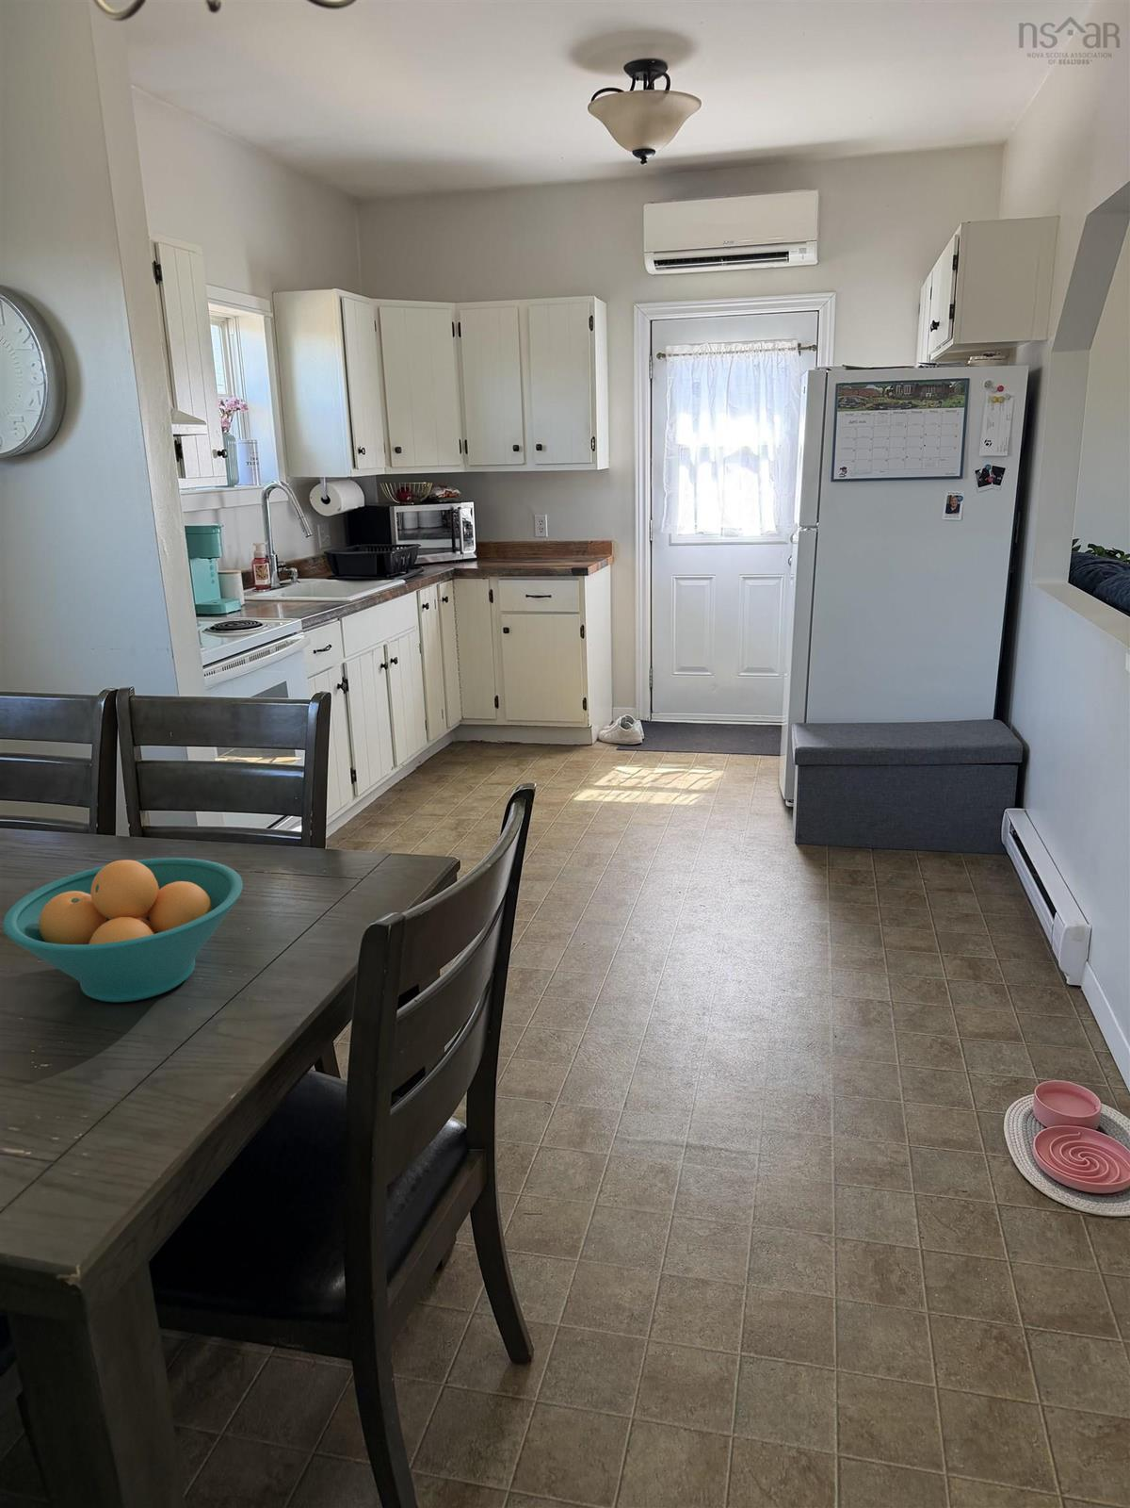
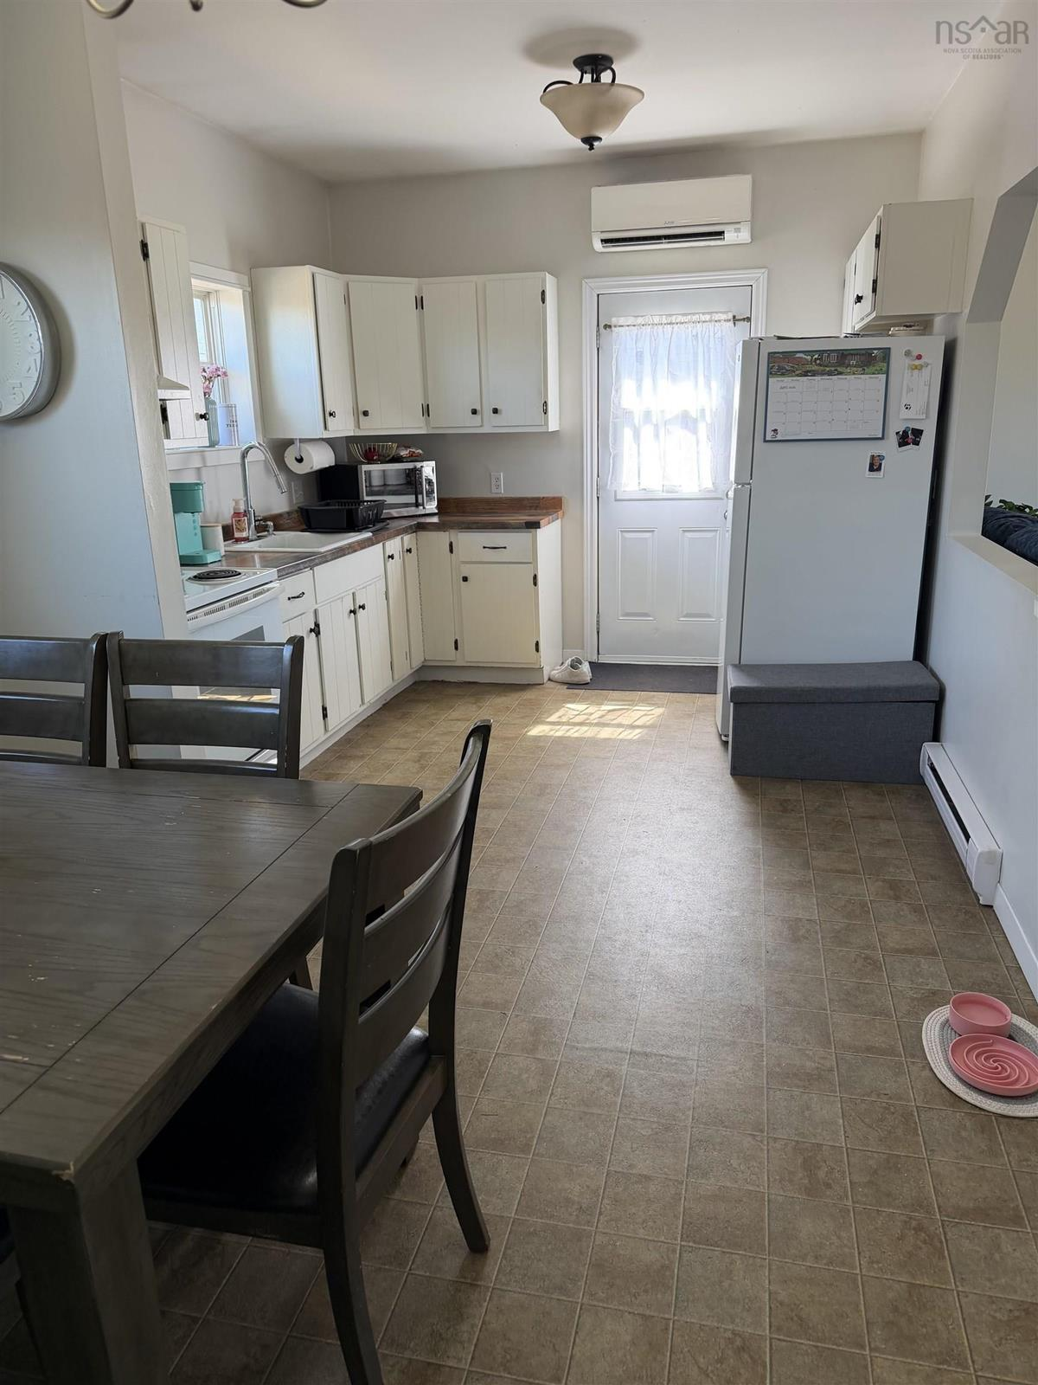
- fruit bowl [2,857,243,1003]
